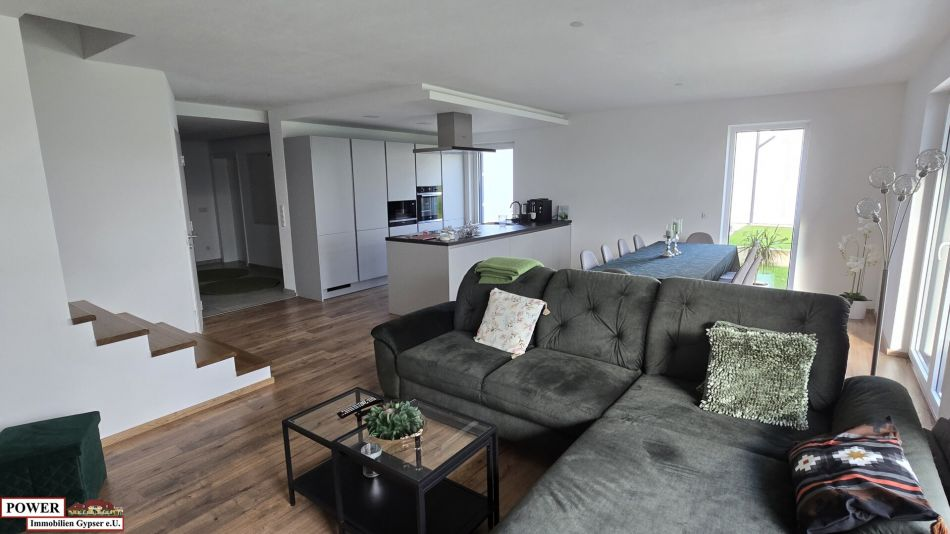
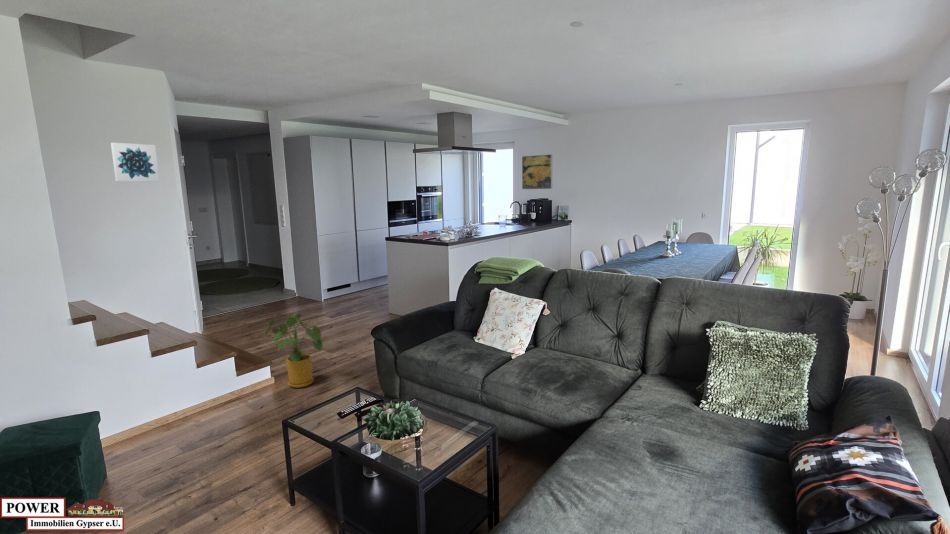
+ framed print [521,153,554,190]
+ house plant [264,312,324,389]
+ wall art [110,142,161,183]
